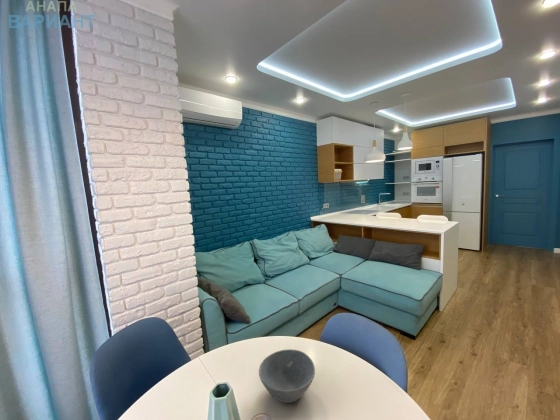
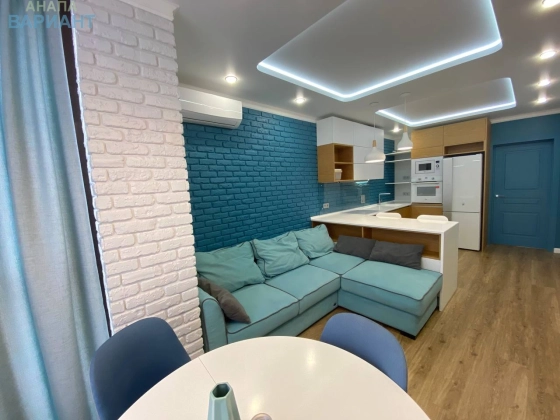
- bowl [258,348,316,404]
